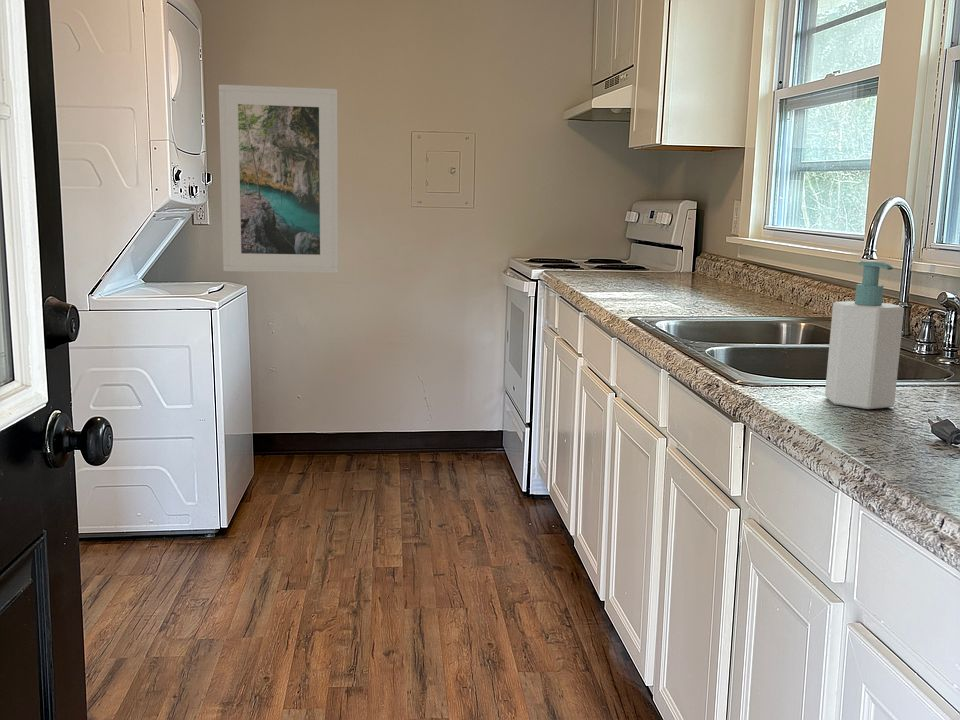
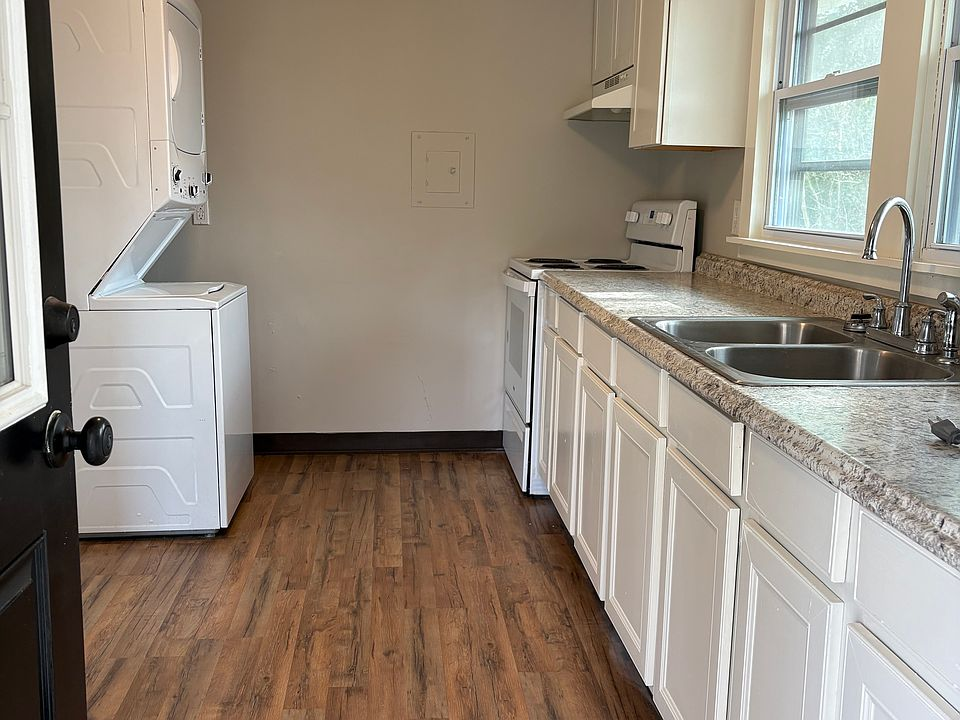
- soap bottle [824,260,905,410]
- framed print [218,84,339,274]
